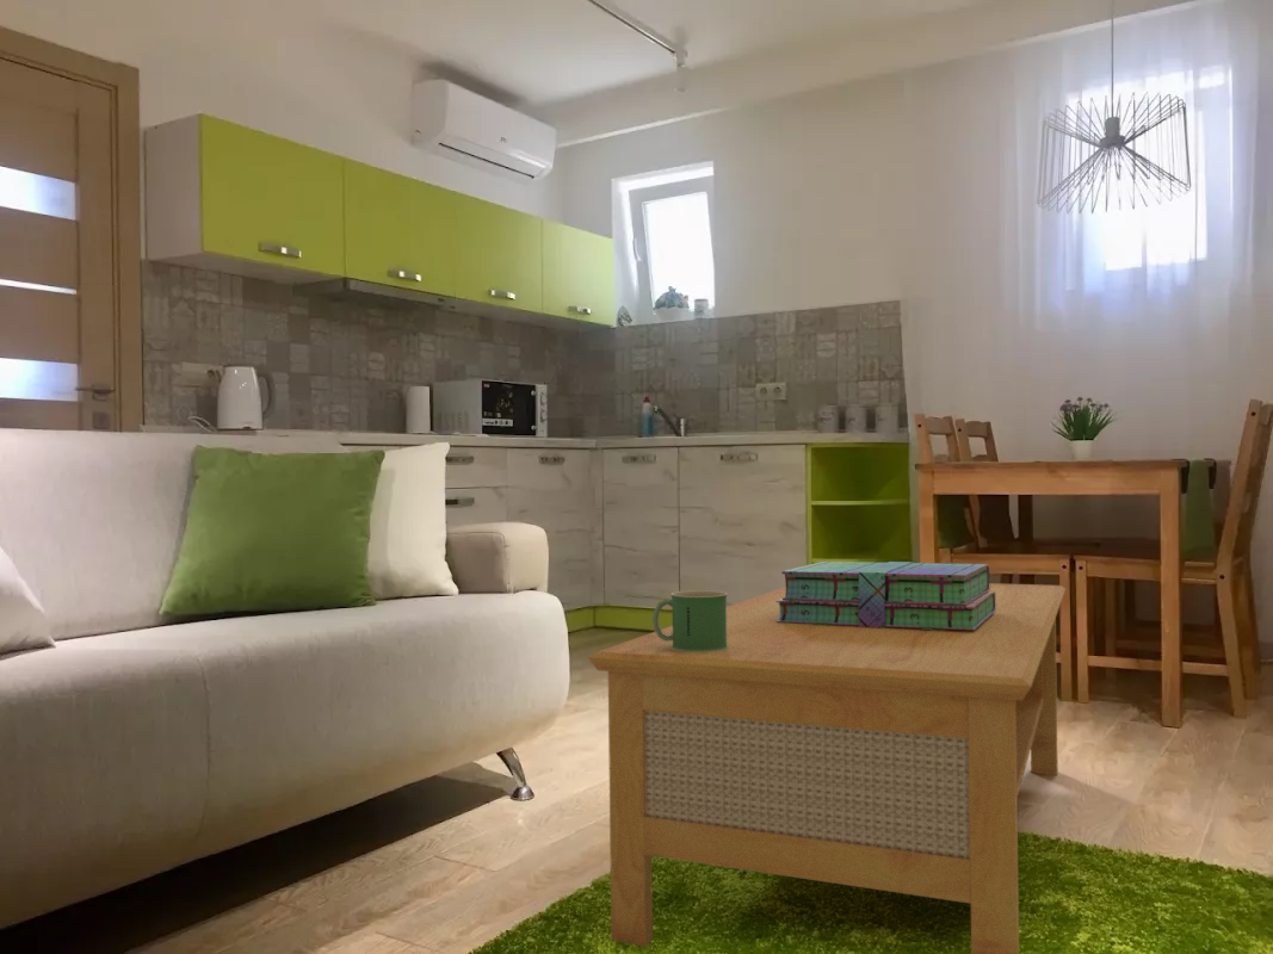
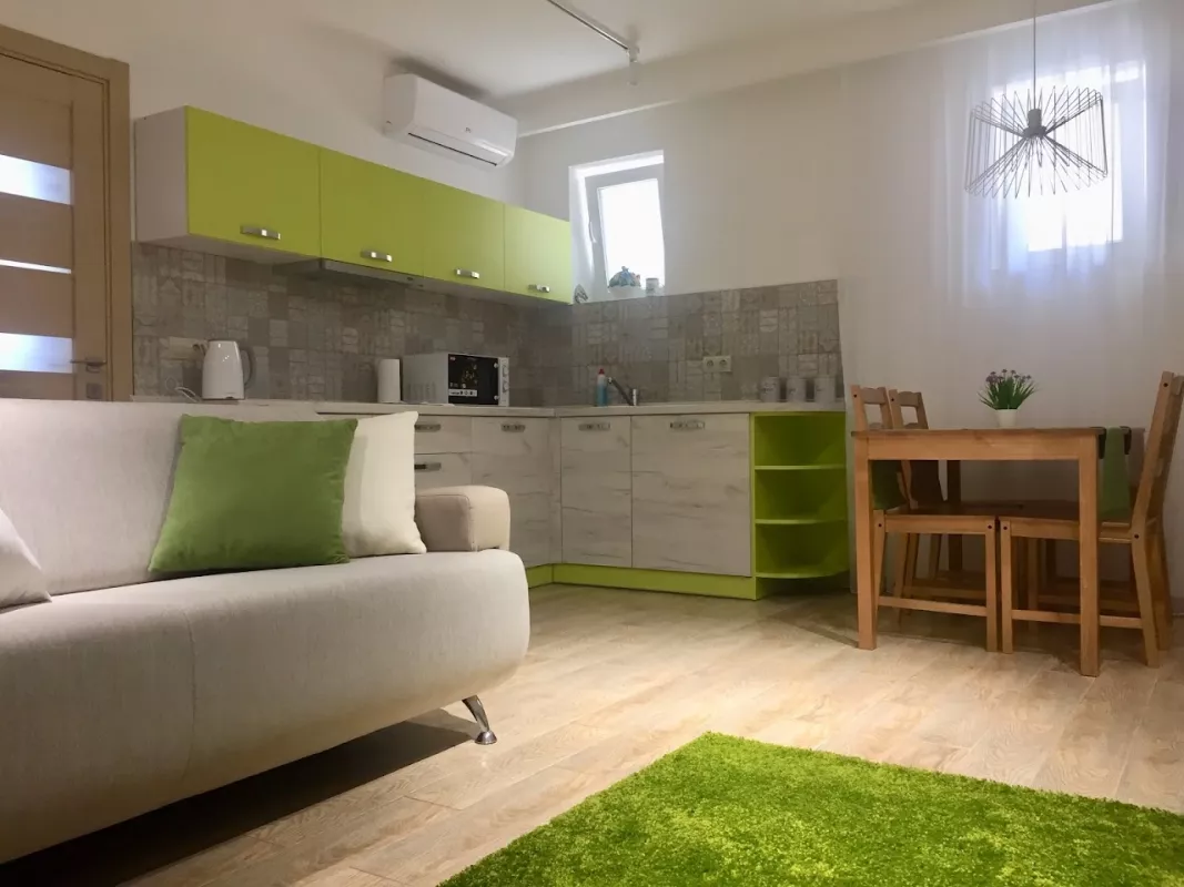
- coffee table [587,582,1067,954]
- mug [651,589,729,652]
- stack of books [775,560,996,631]
